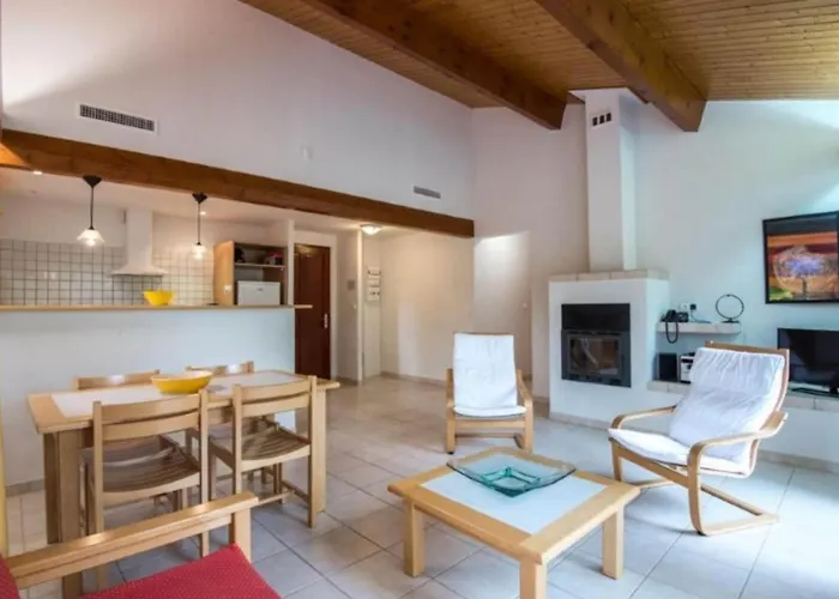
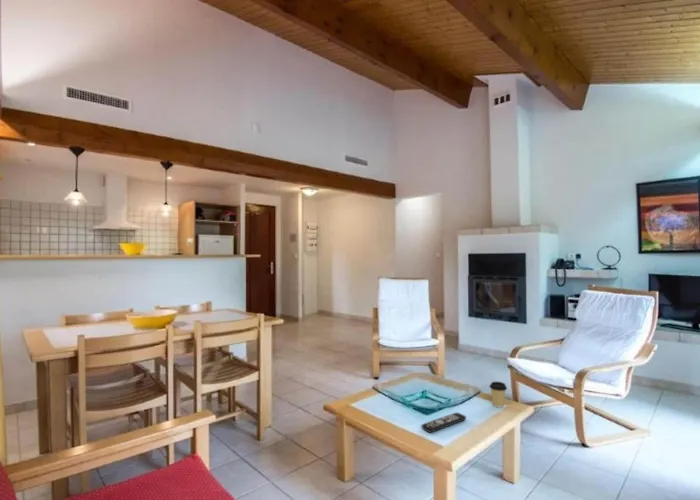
+ coffee cup [488,381,508,409]
+ remote control [421,412,467,434]
